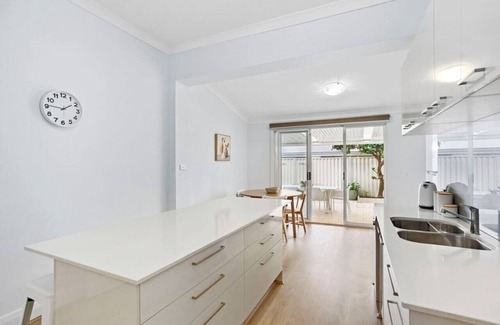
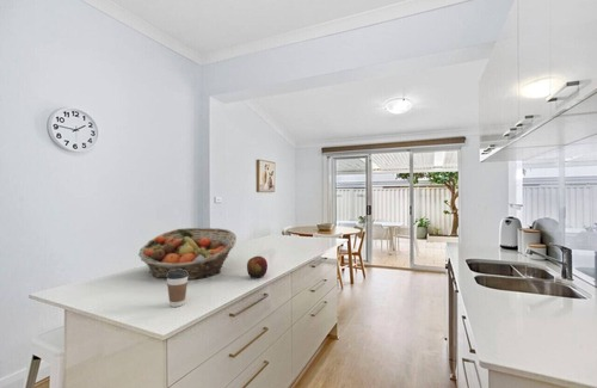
+ apple [246,255,269,279]
+ coffee cup [166,270,189,308]
+ fruit basket [137,227,238,281]
